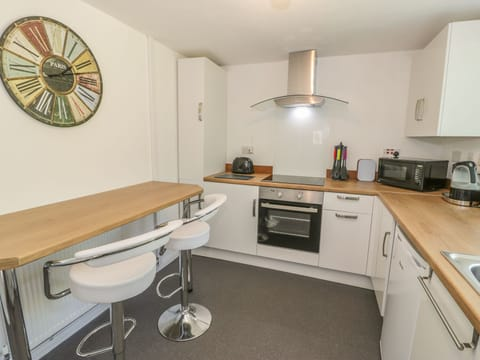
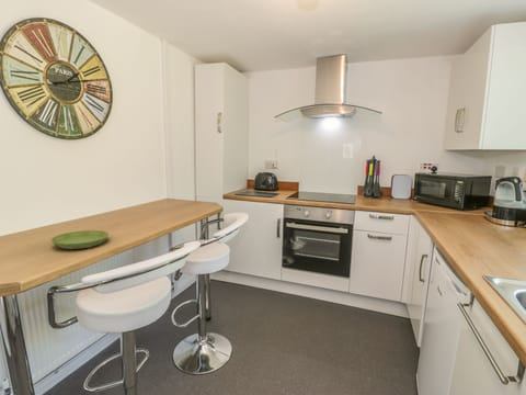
+ saucer [50,229,110,250]
